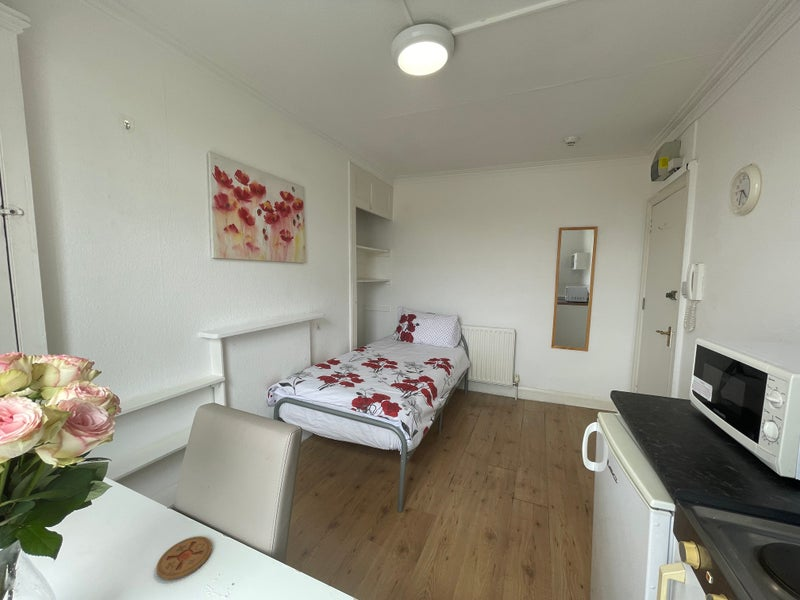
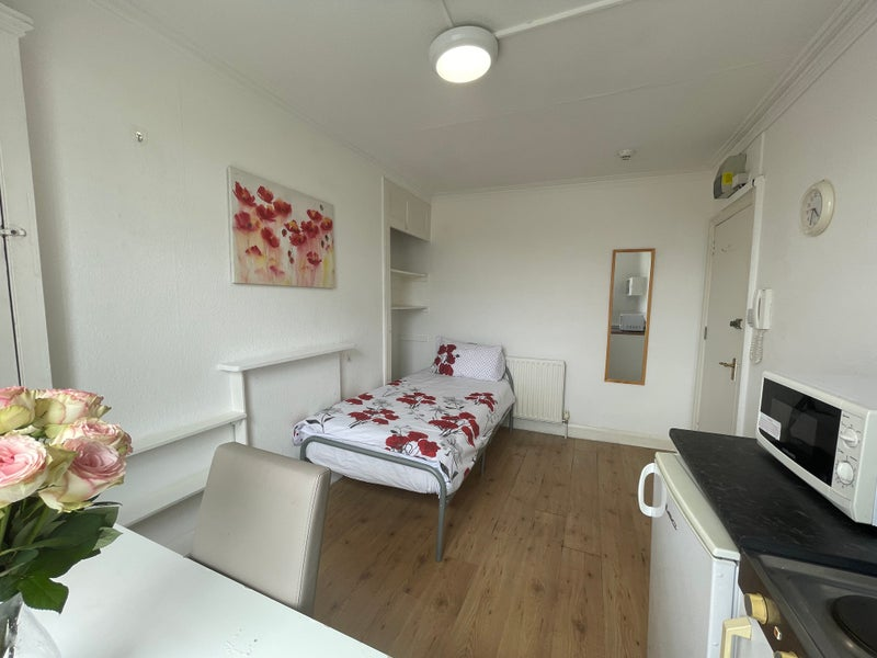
- coaster [155,535,213,581]
